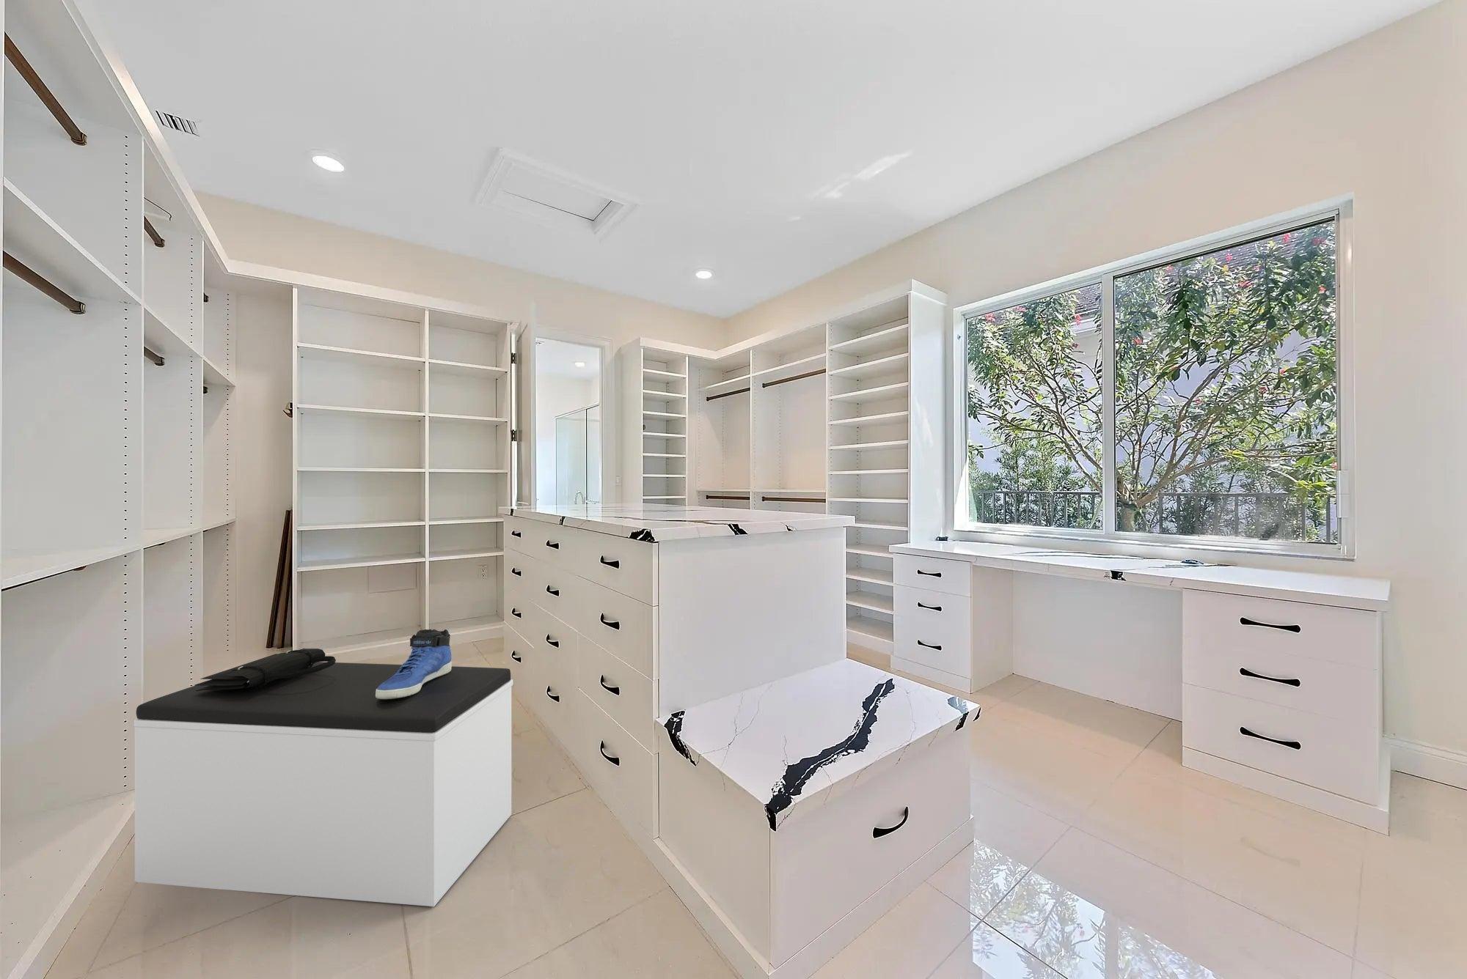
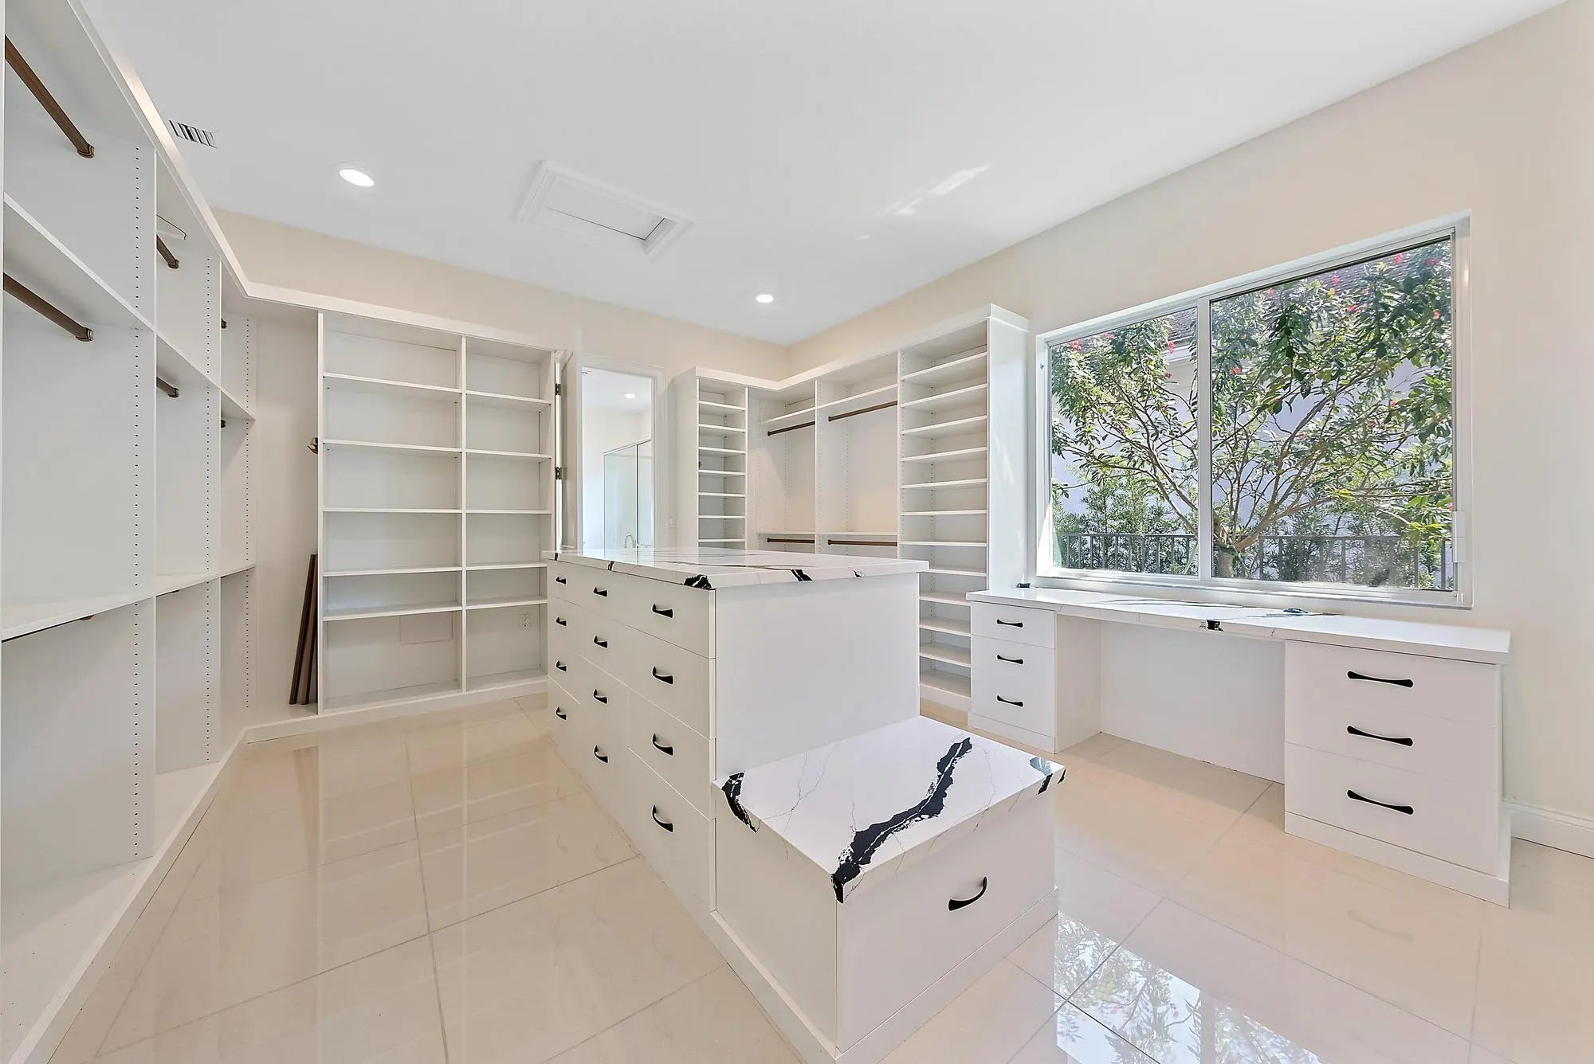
- bench [133,662,514,907]
- sneaker [376,628,453,699]
- handbag [193,648,337,691]
